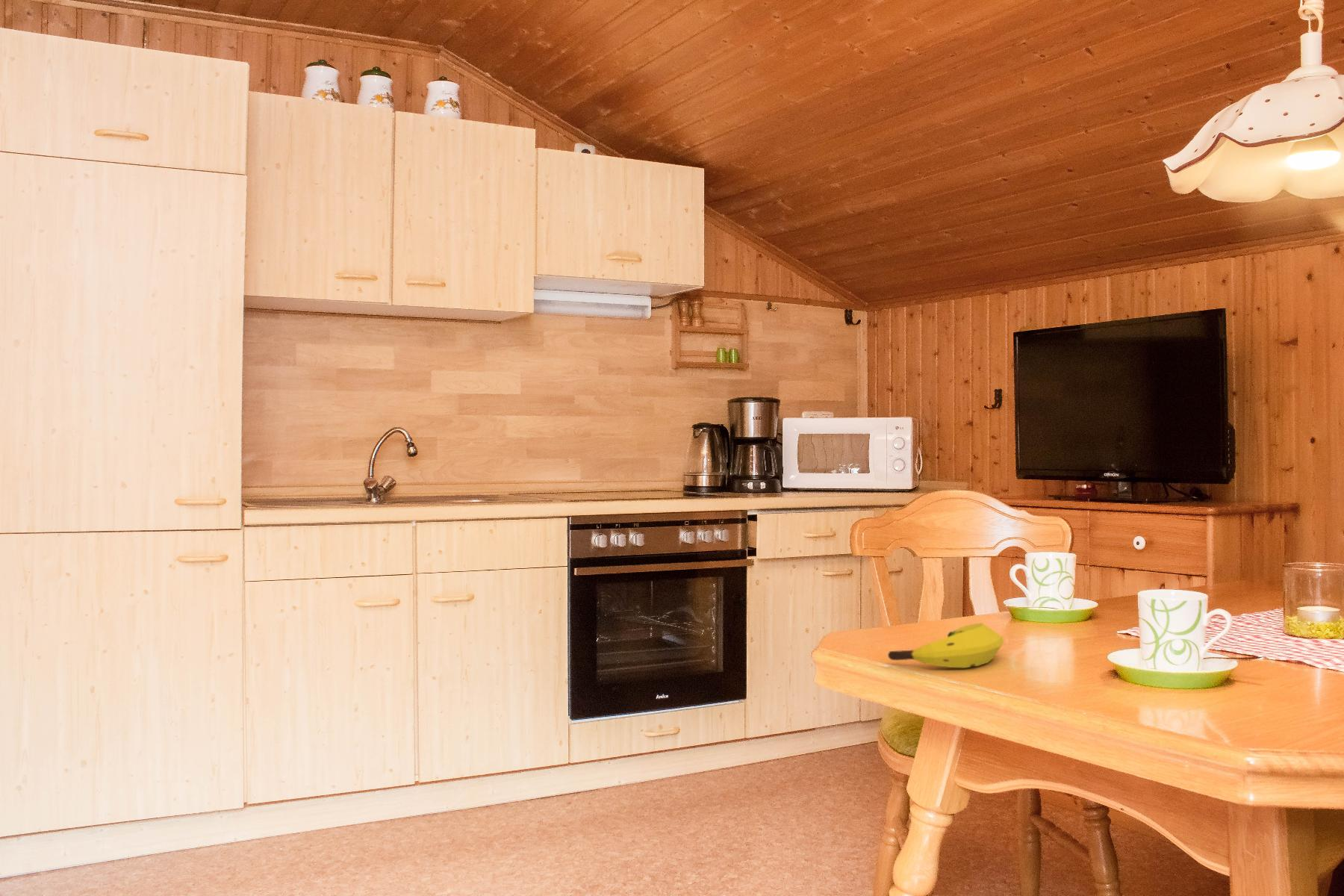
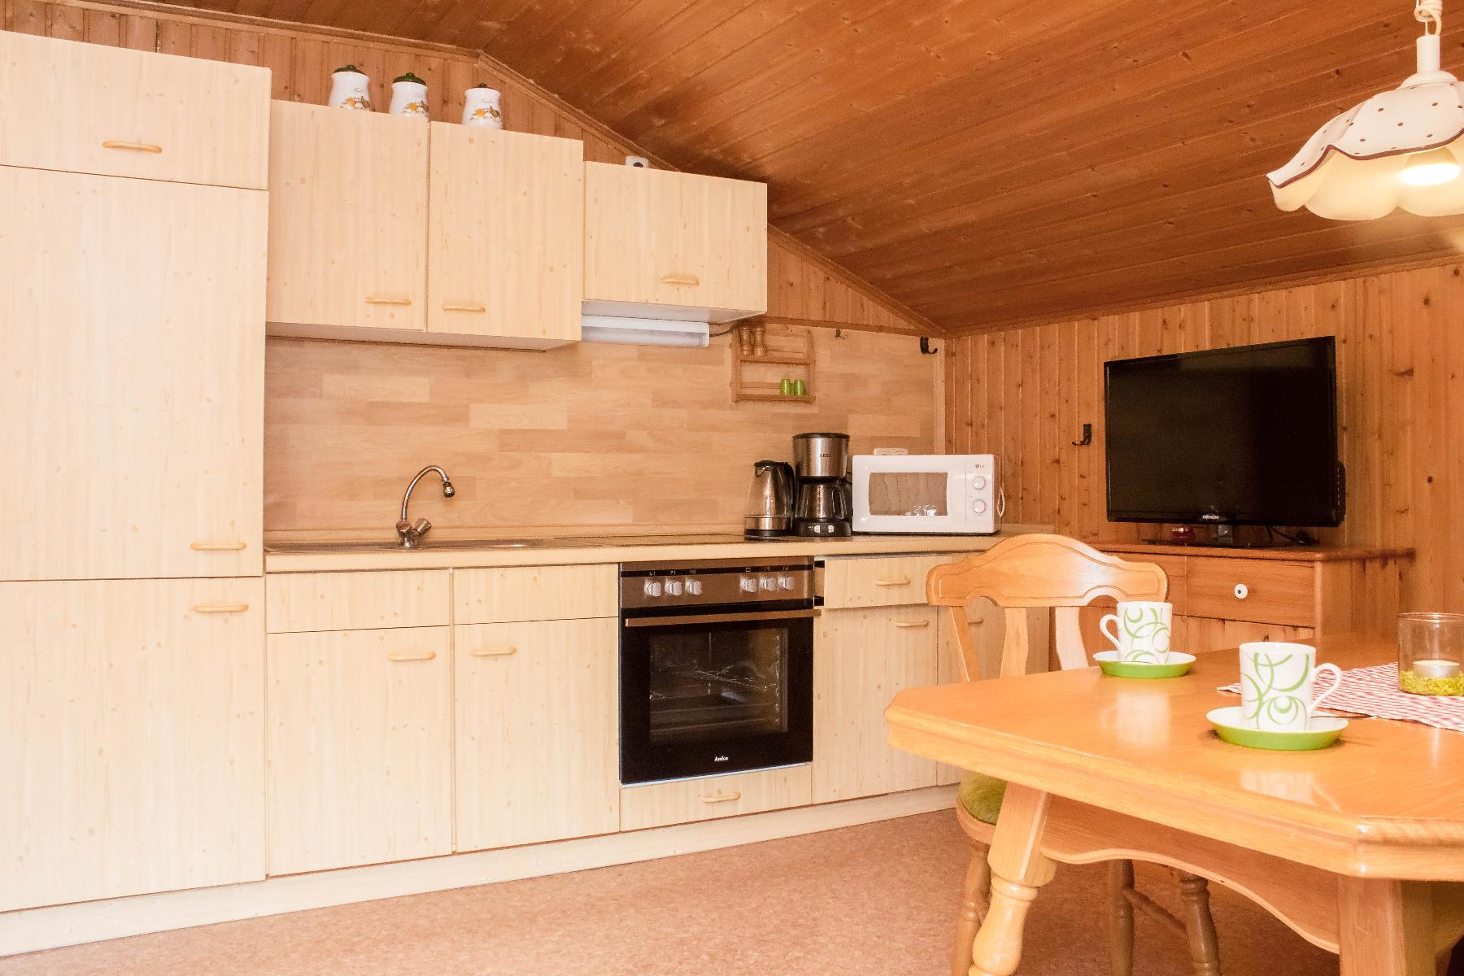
- banana [887,622,1004,668]
